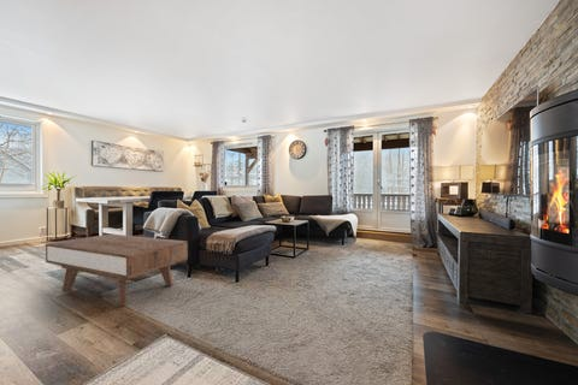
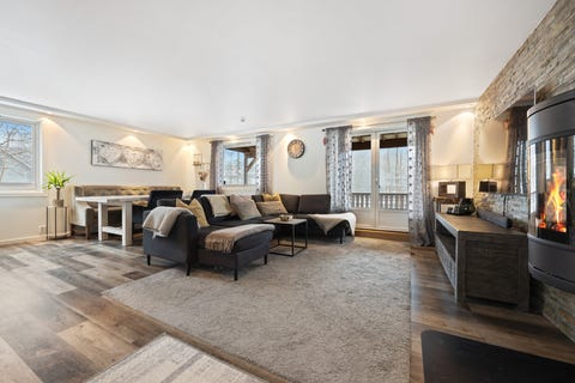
- coffee table [45,233,189,307]
